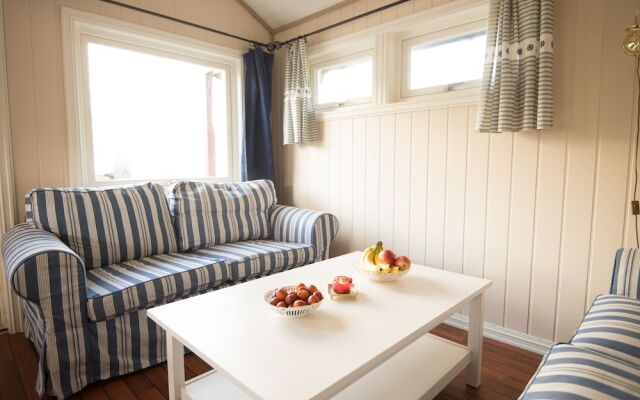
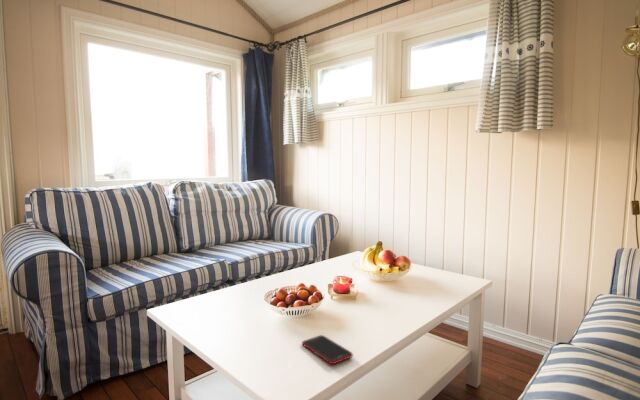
+ cell phone [301,334,354,365]
